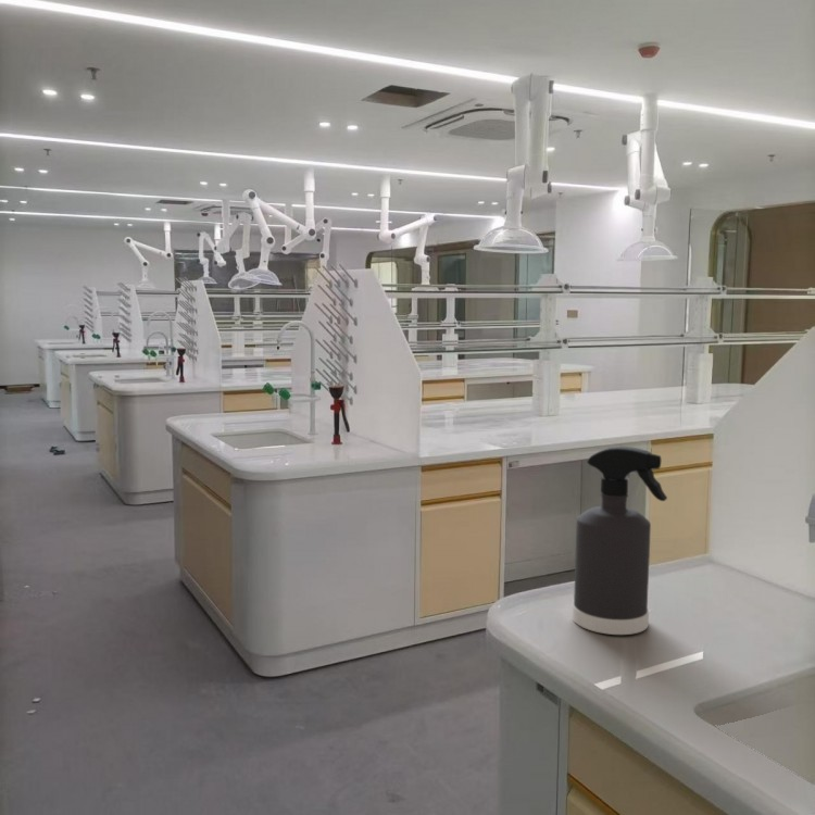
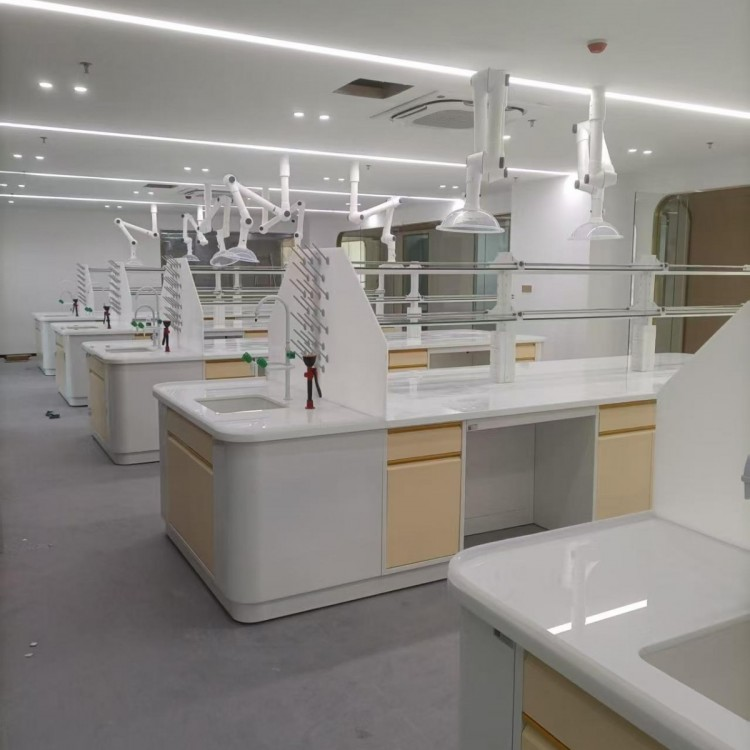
- spray bottle [570,446,668,636]
